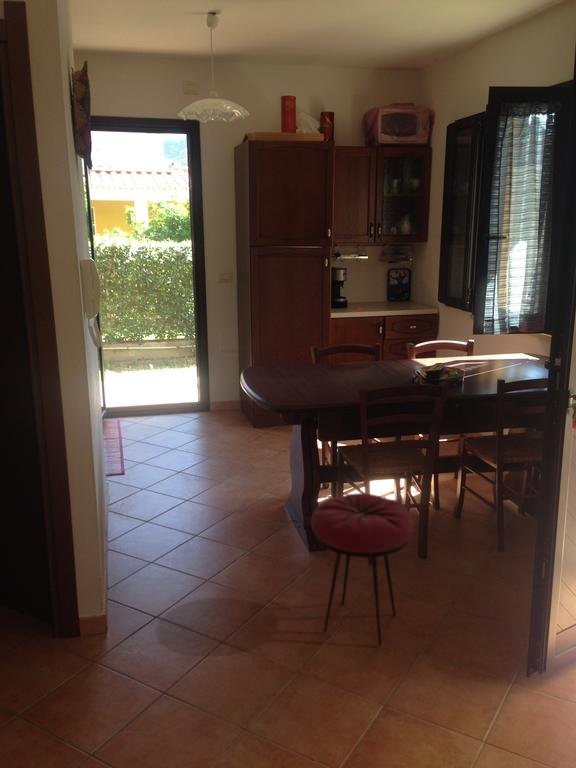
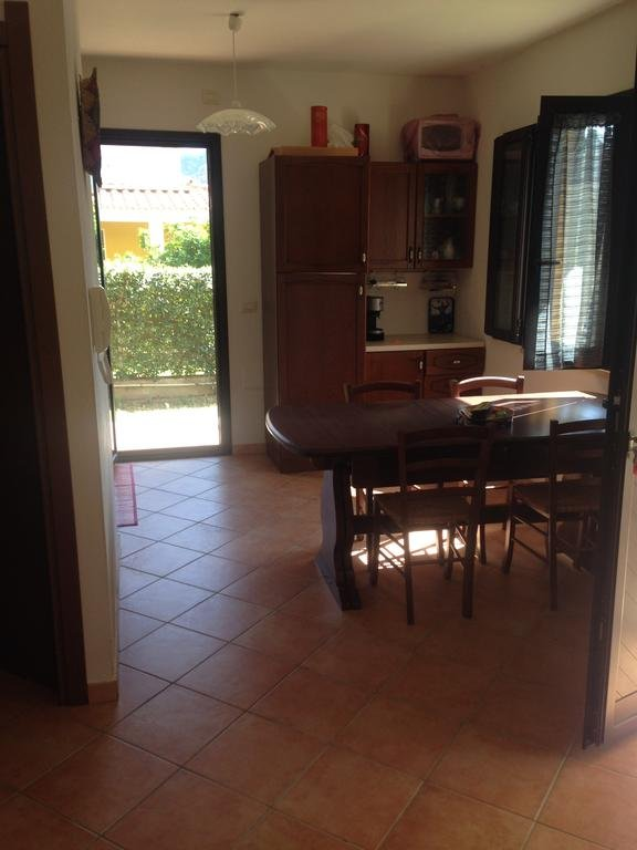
- stool [310,492,415,647]
